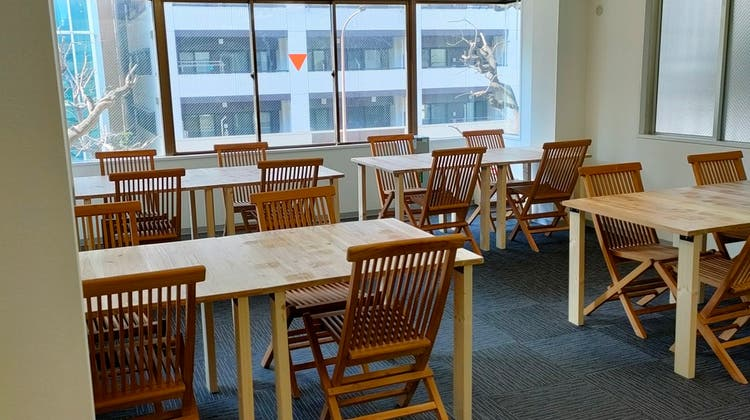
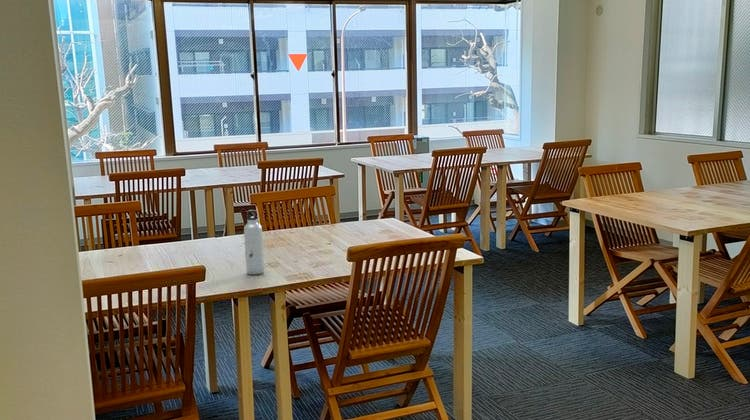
+ water bottle [243,209,265,276]
